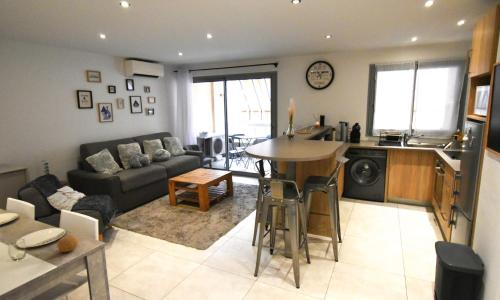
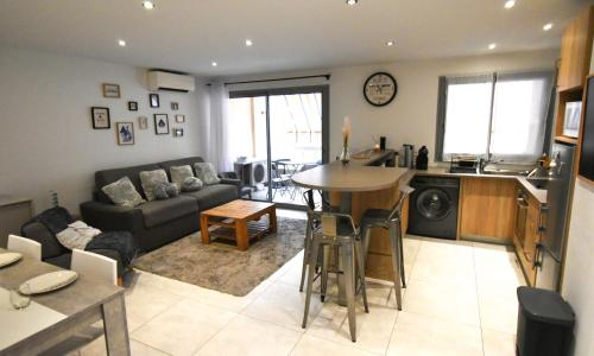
- fruit [56,234,79,253]
